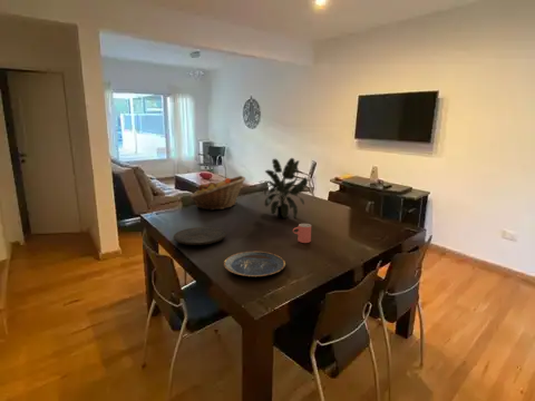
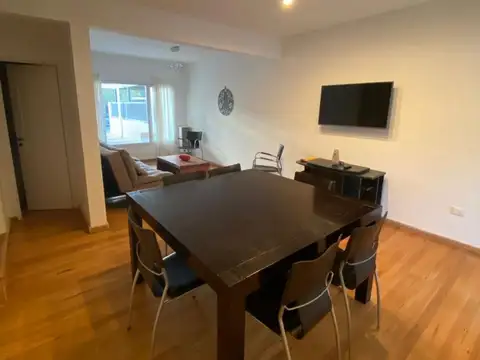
- plate [223,251,286,278]
- potted plant [257,157,309,219]
- cup [292,223,312,244]
- plate [172,226,227,246]
- fruit basket [188,175,246,212]
